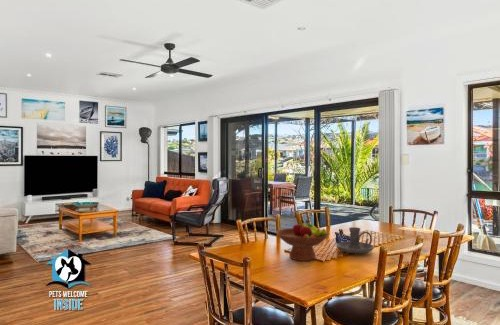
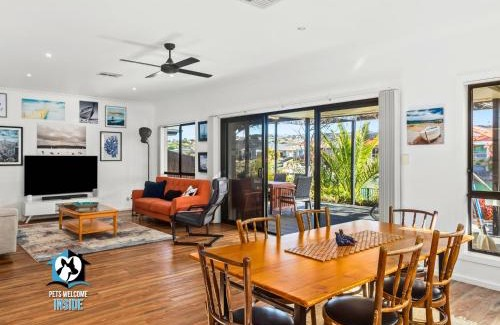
- candle holder [336,226,374,254]
- fruit bowl [275,219,331,262]
